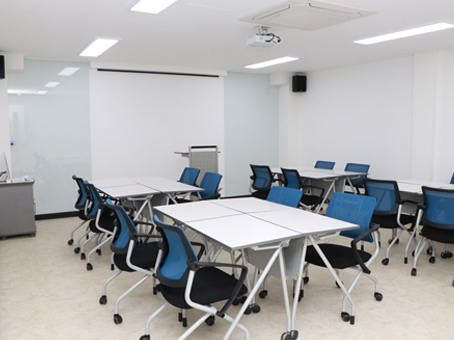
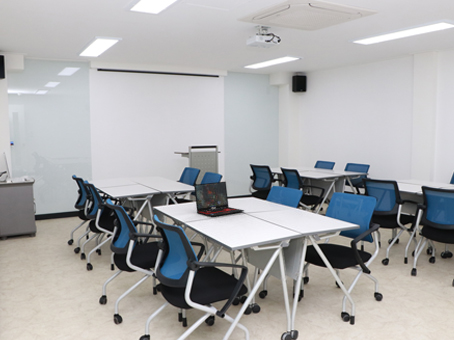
+ laptop [193,180,245,218]
